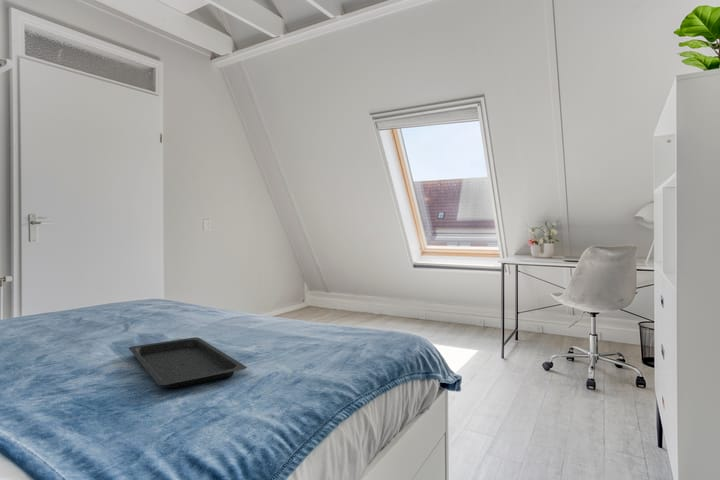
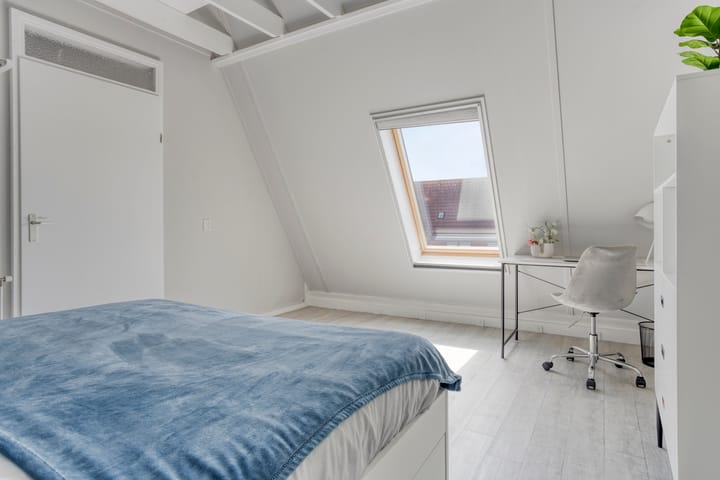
- serving tray [128,336,248,389]
